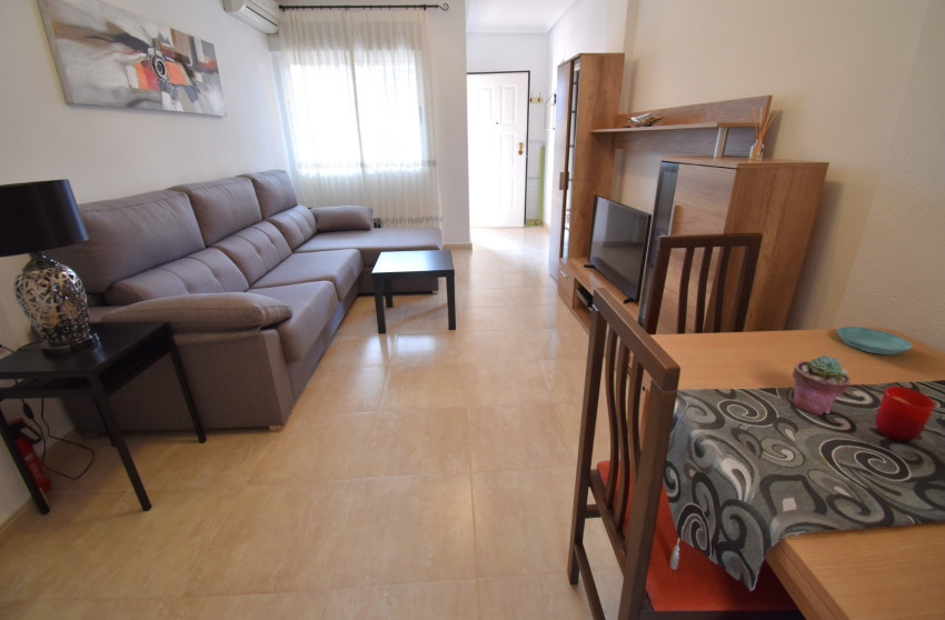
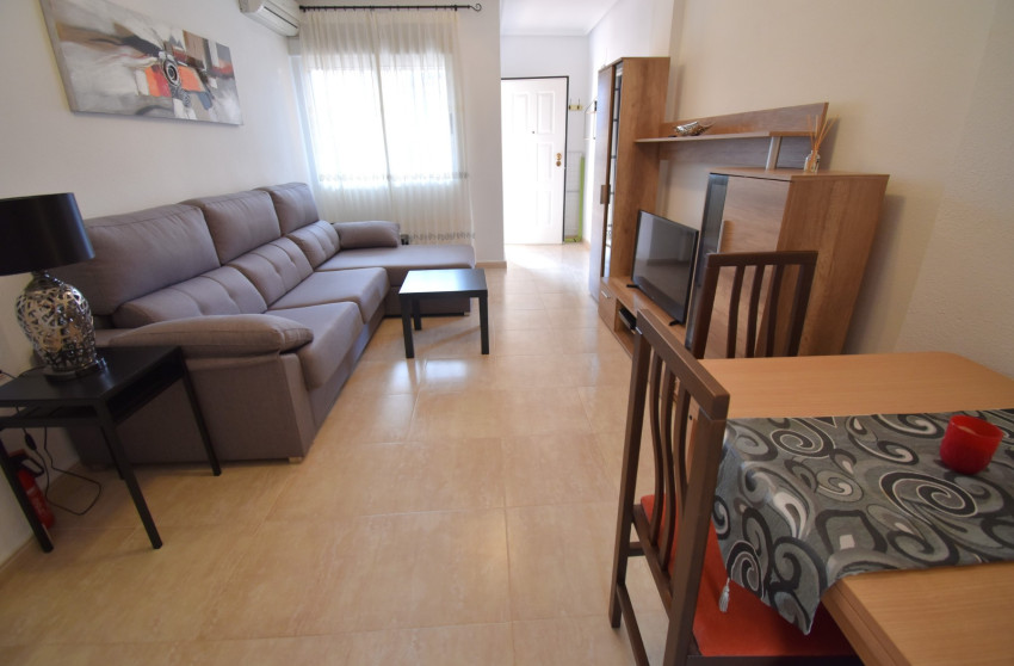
- potted succulent [792,354,852,416]
- saucer [836,326,913,356]
